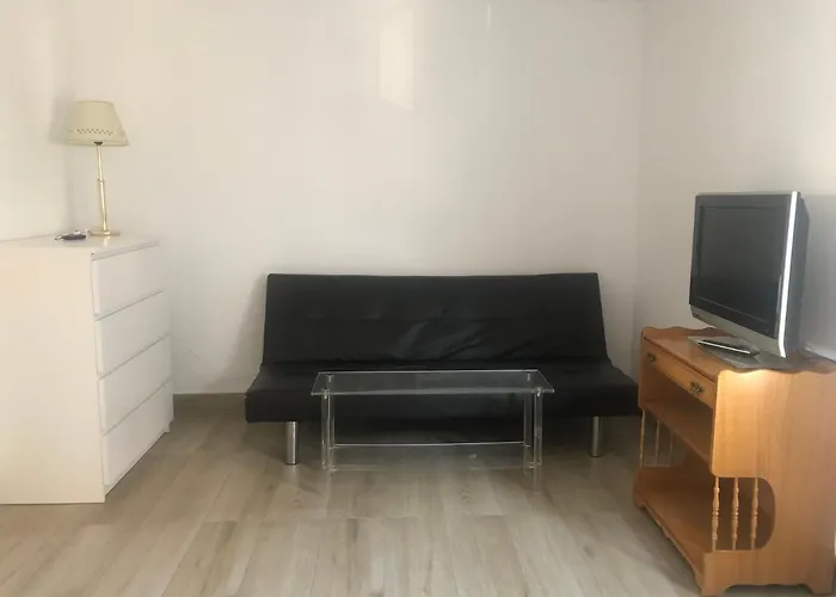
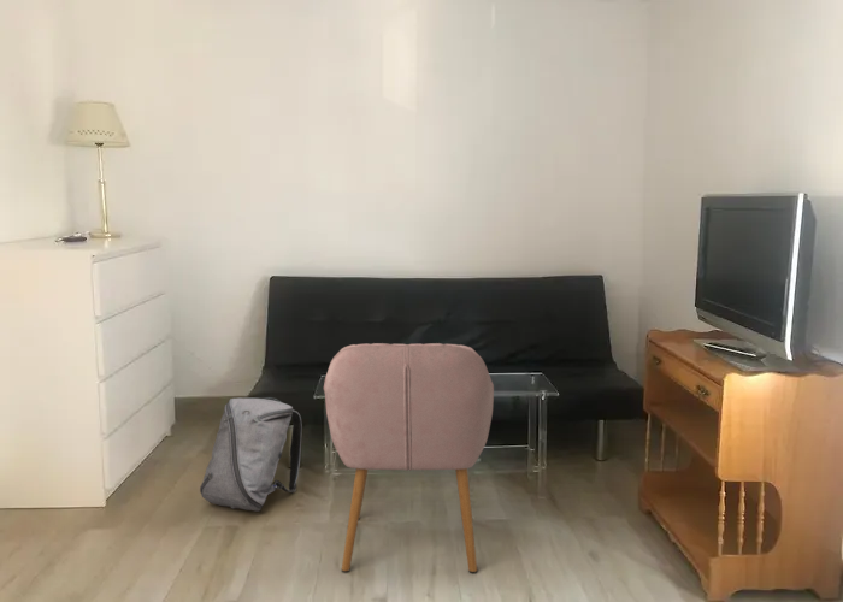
+ backpack [199,396,303,512]
+ chair [323,342,495,574]
